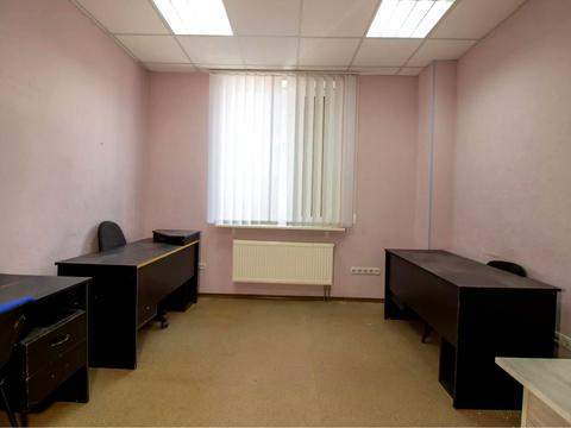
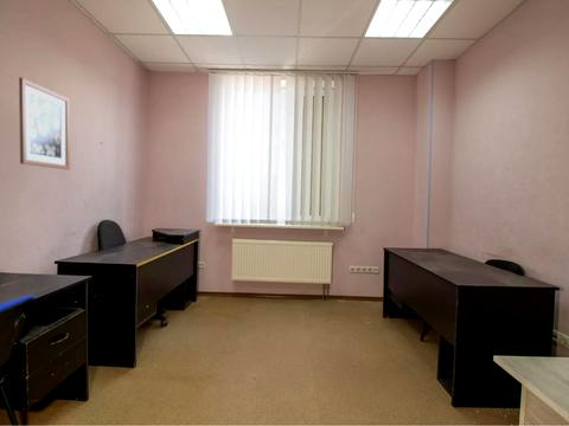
+ wall art [18,76,71,170]
